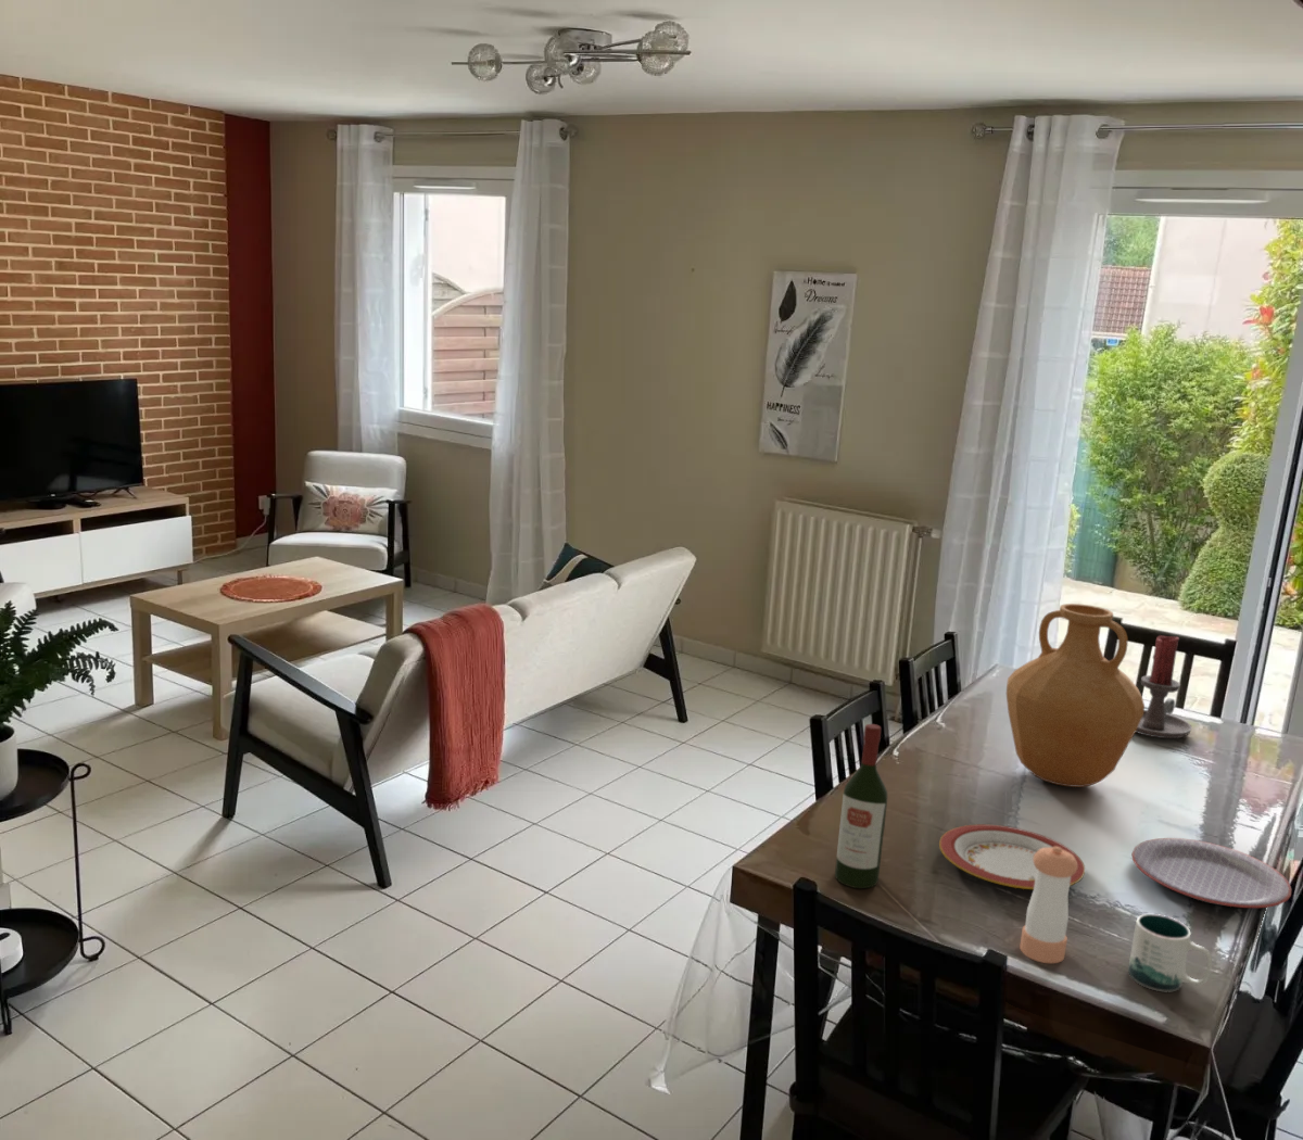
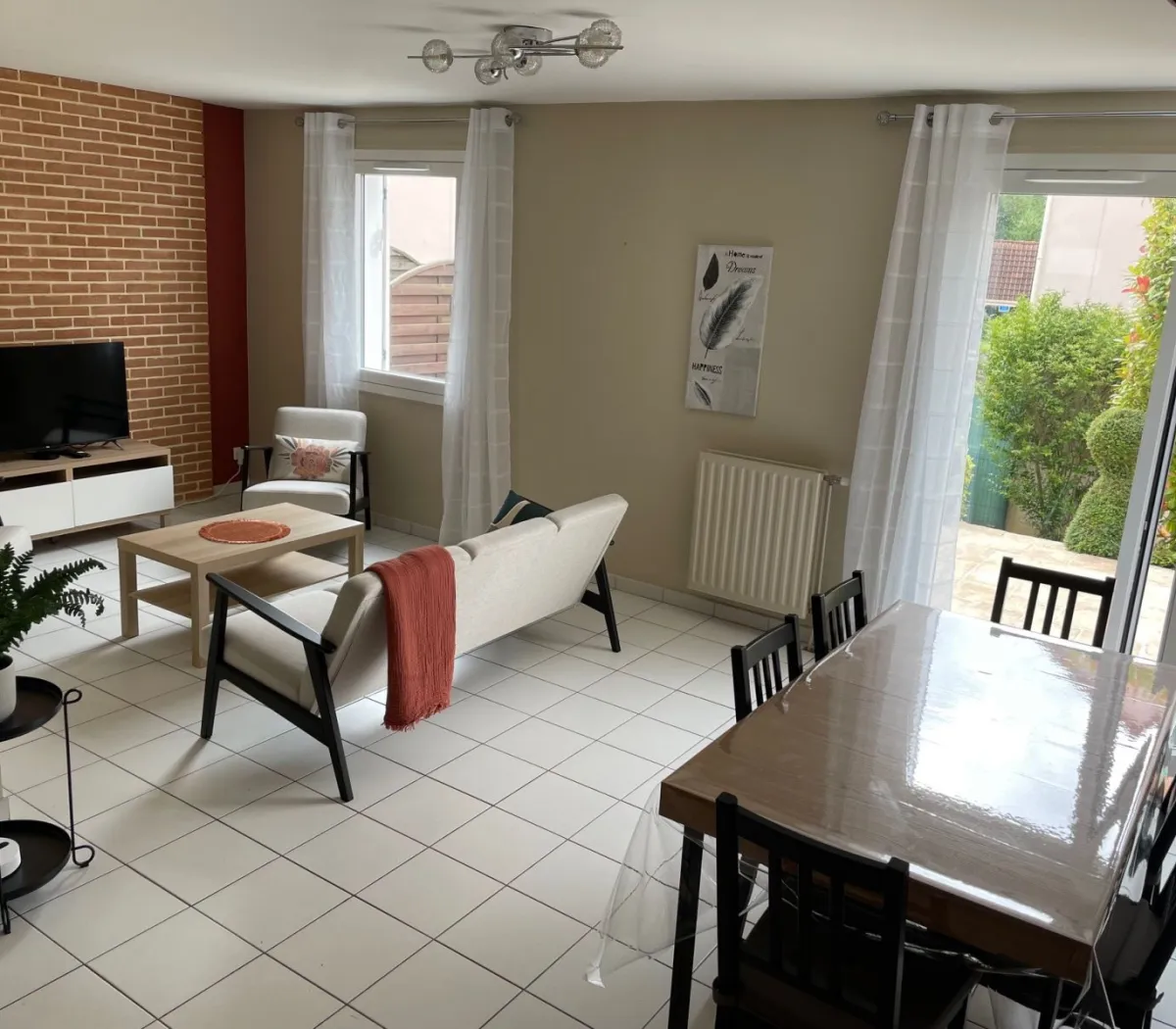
- plate [938,823,1086,891]
- wine bottle [834,723,889,890]
- vase [1005,603,1146,788]
- mug [1127,913,1213,994]
- pepper shaker [1018,846,1077,964]
- plate [1131,838,1292,908]
- candle holder [1135,634,1193,739]
